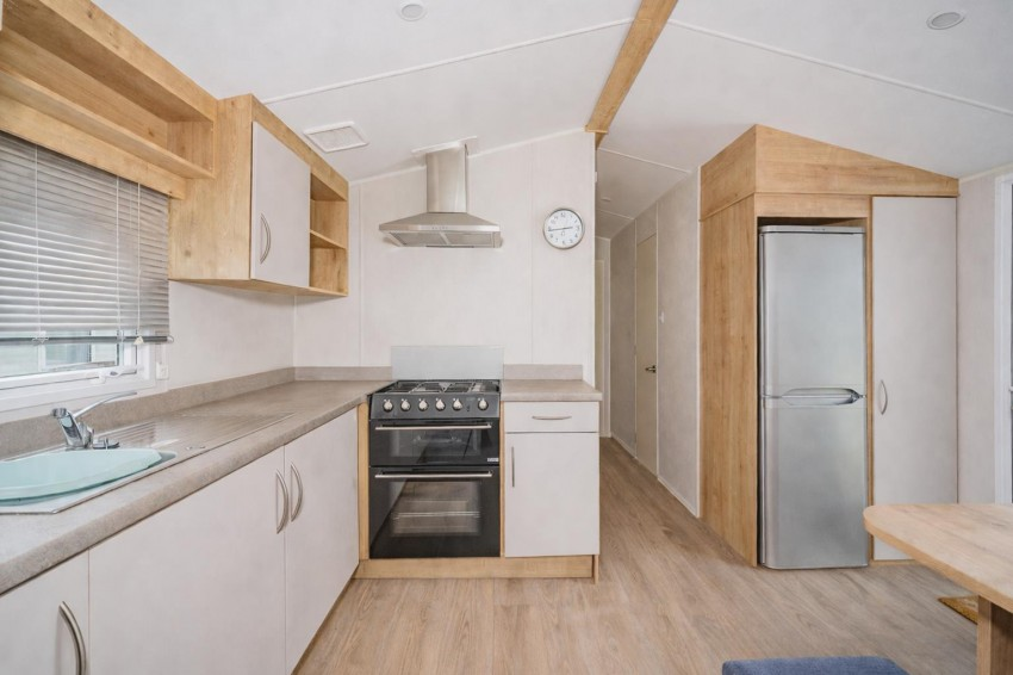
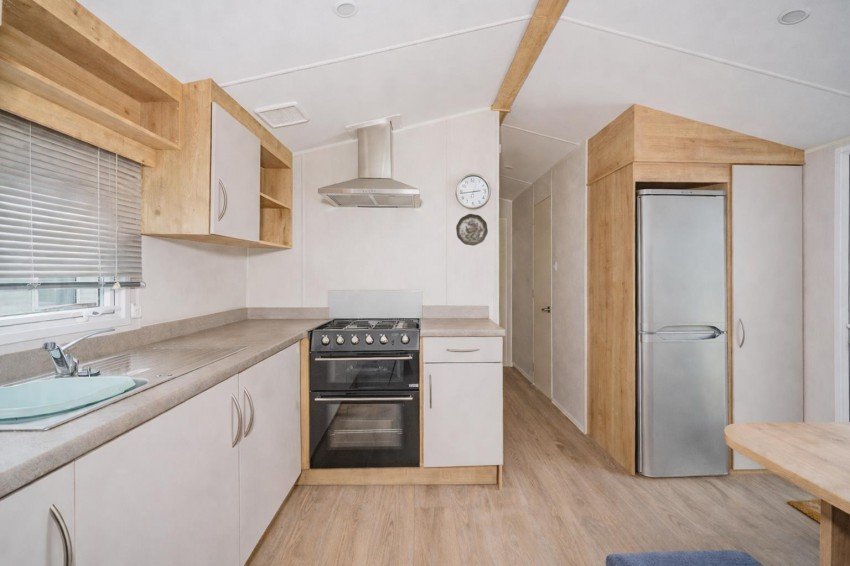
+ decorative plate [455,213,489,247]
